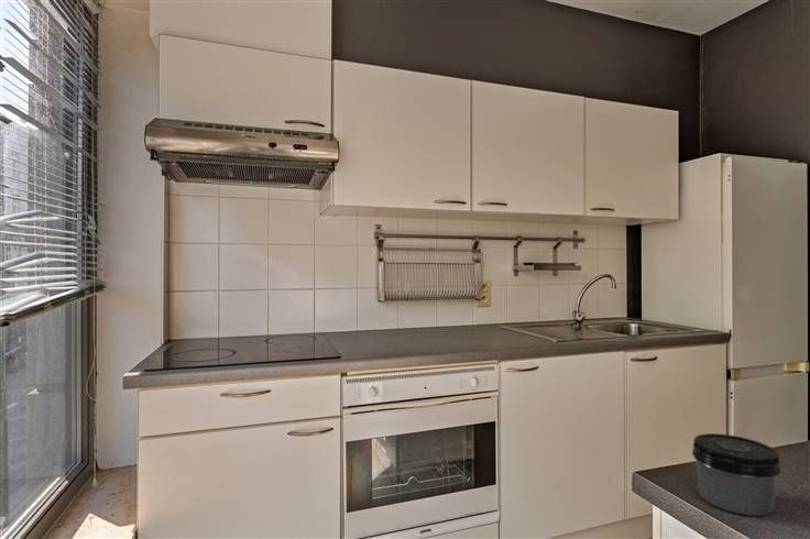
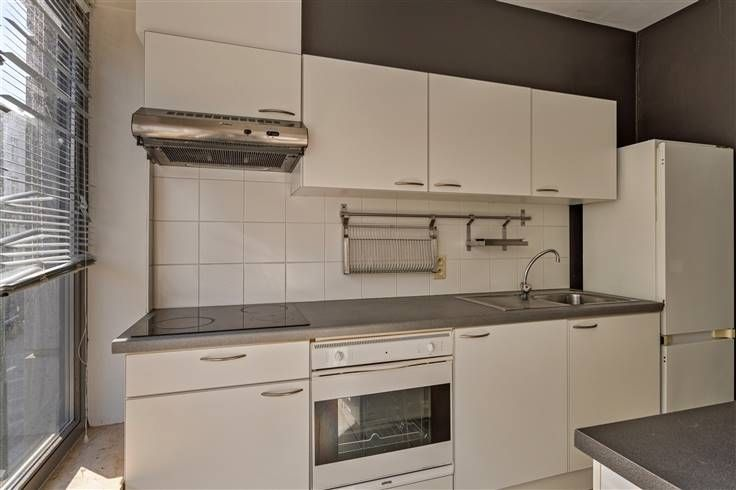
- jar [691,432,782,517]
